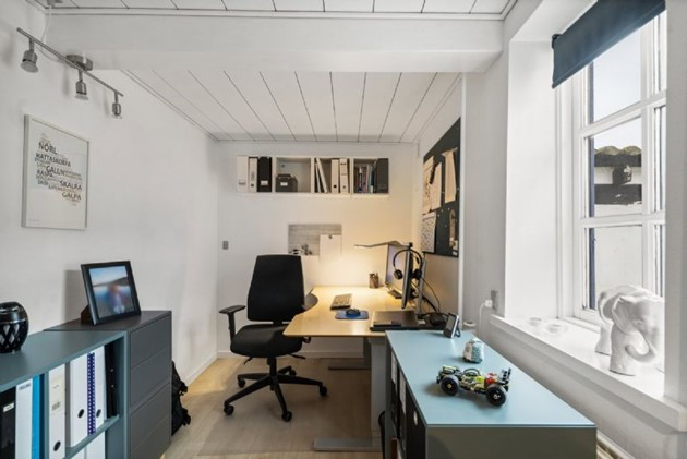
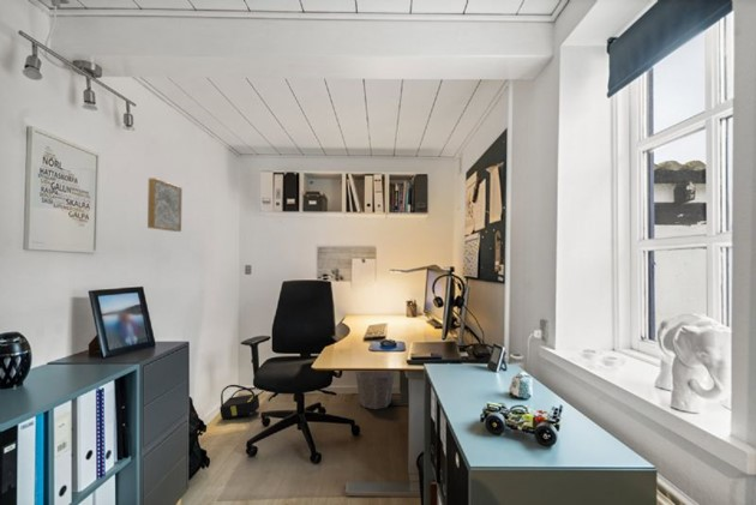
+ wall art [146,178,184,233]
+ waste bin [354,371,396,410]
+ backpack [218,384,265,420]
